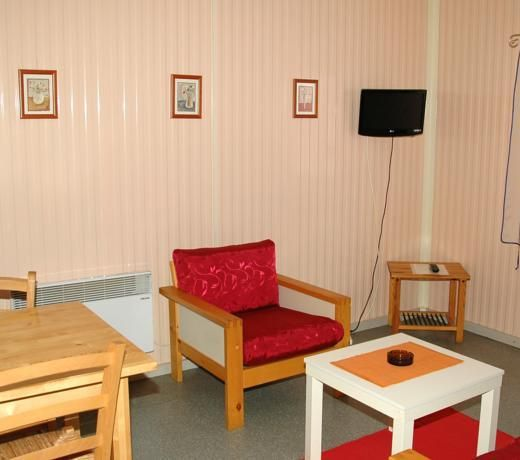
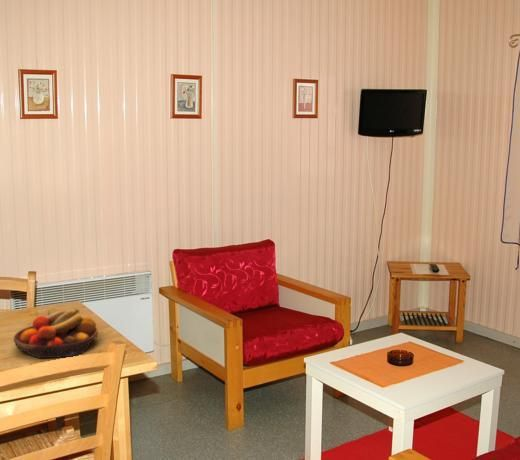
+ fruit bowl [13,305,99,359]
